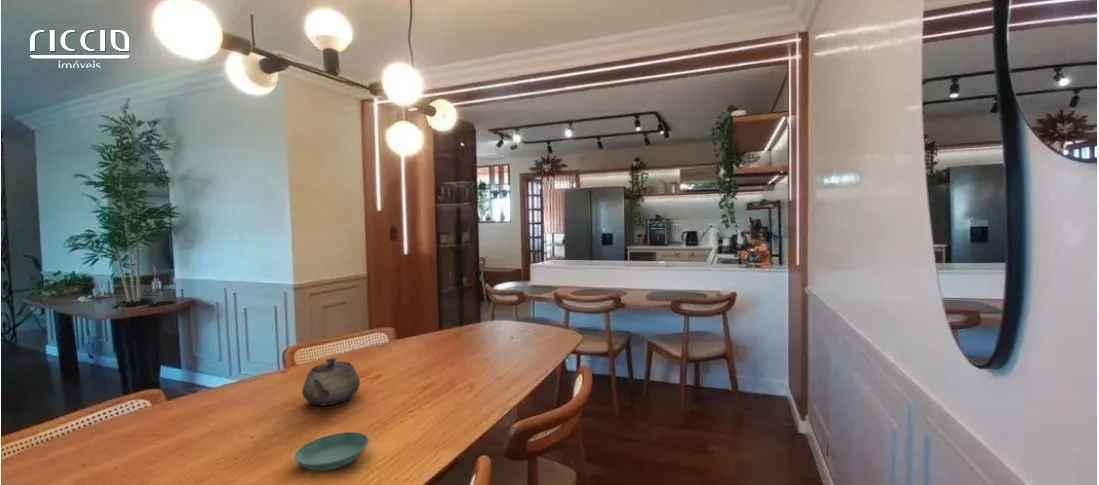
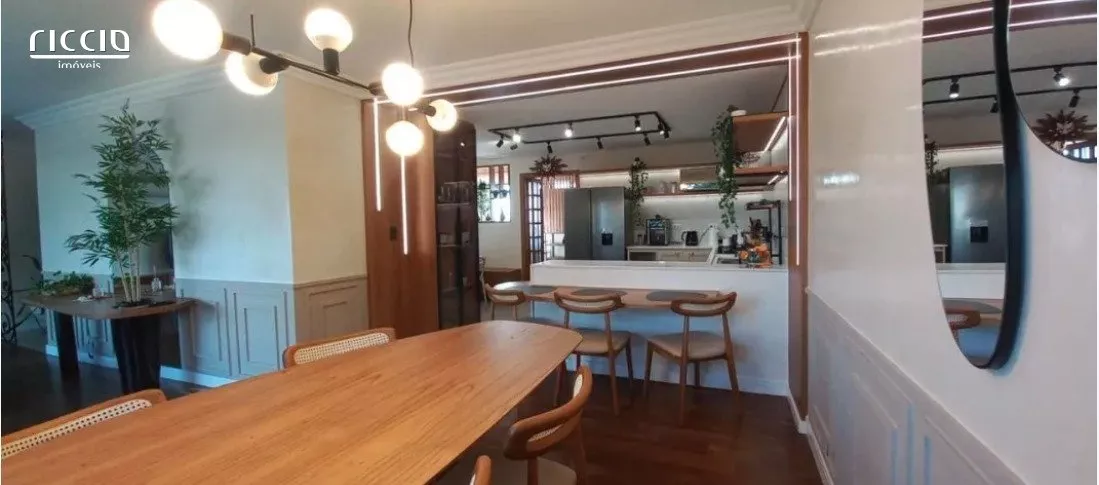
- saucer [294,431,370,472]
- teapot [301,357,361,406]
